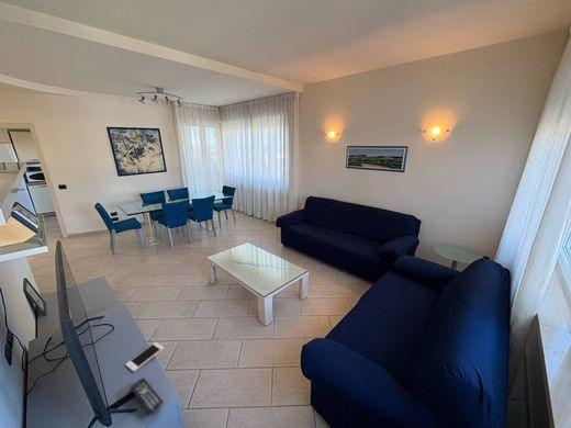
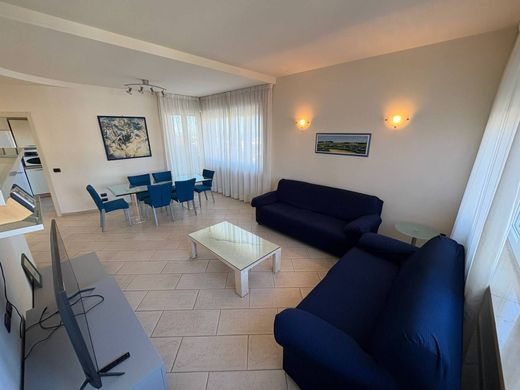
- cell phone [124,341,165,373]
- remote control [128,376,165,416]
